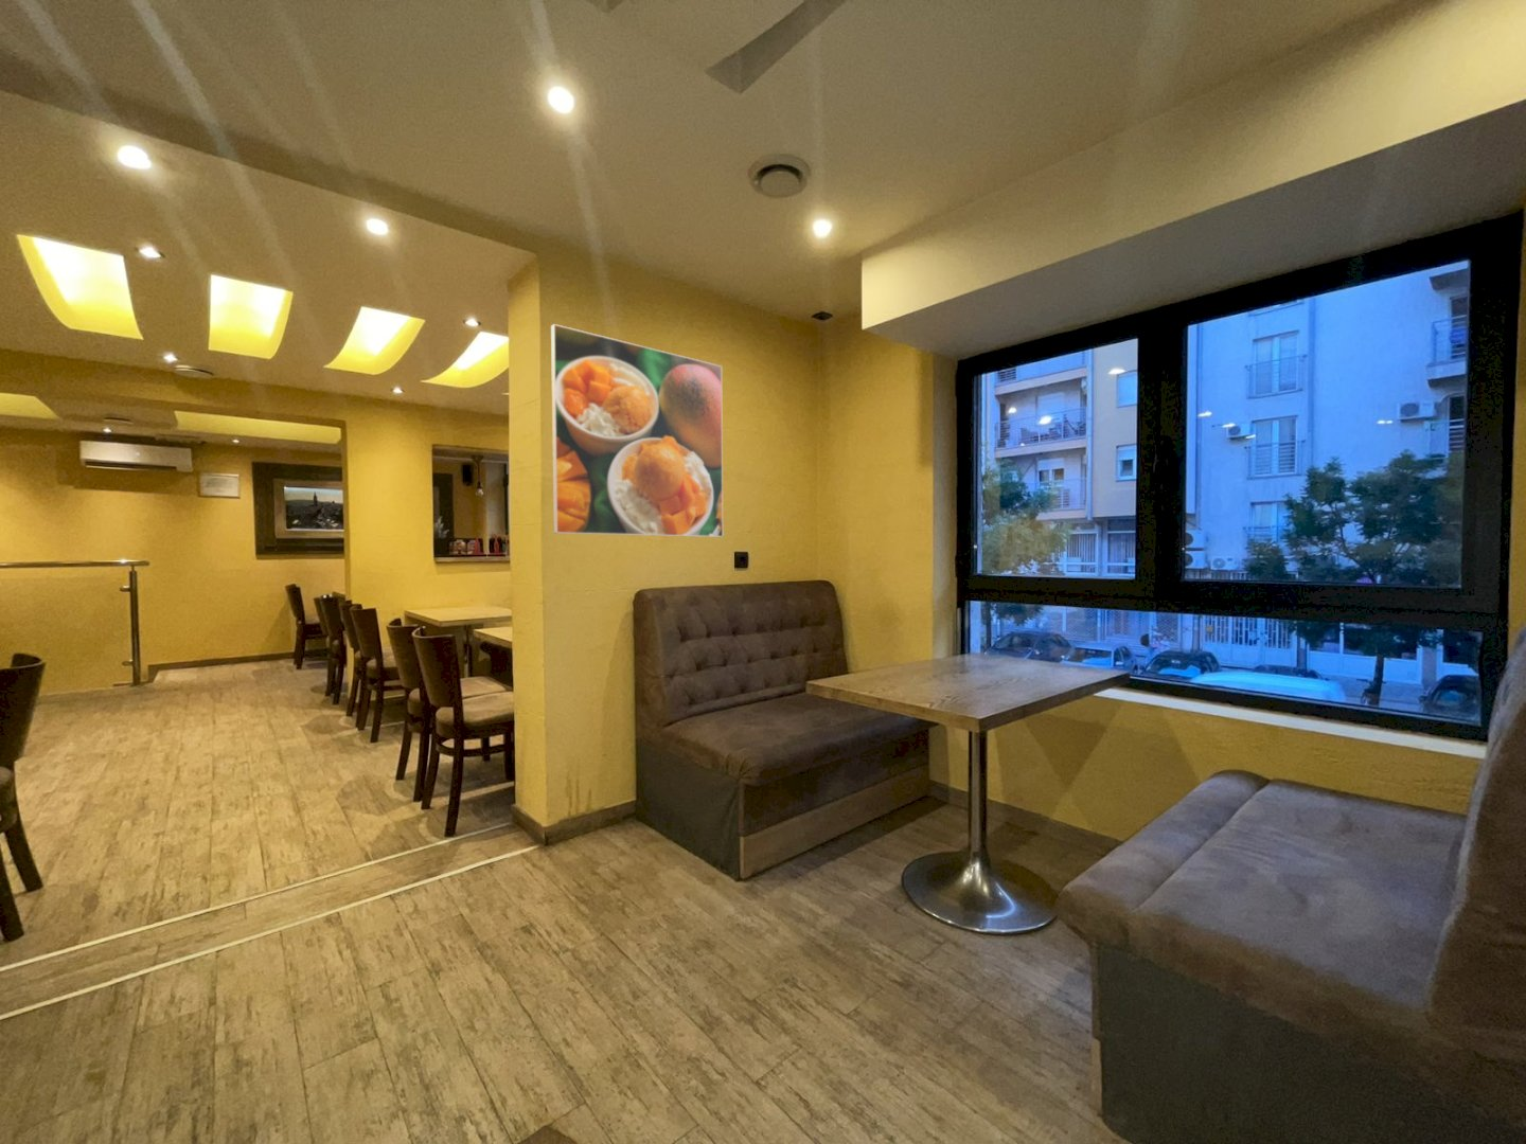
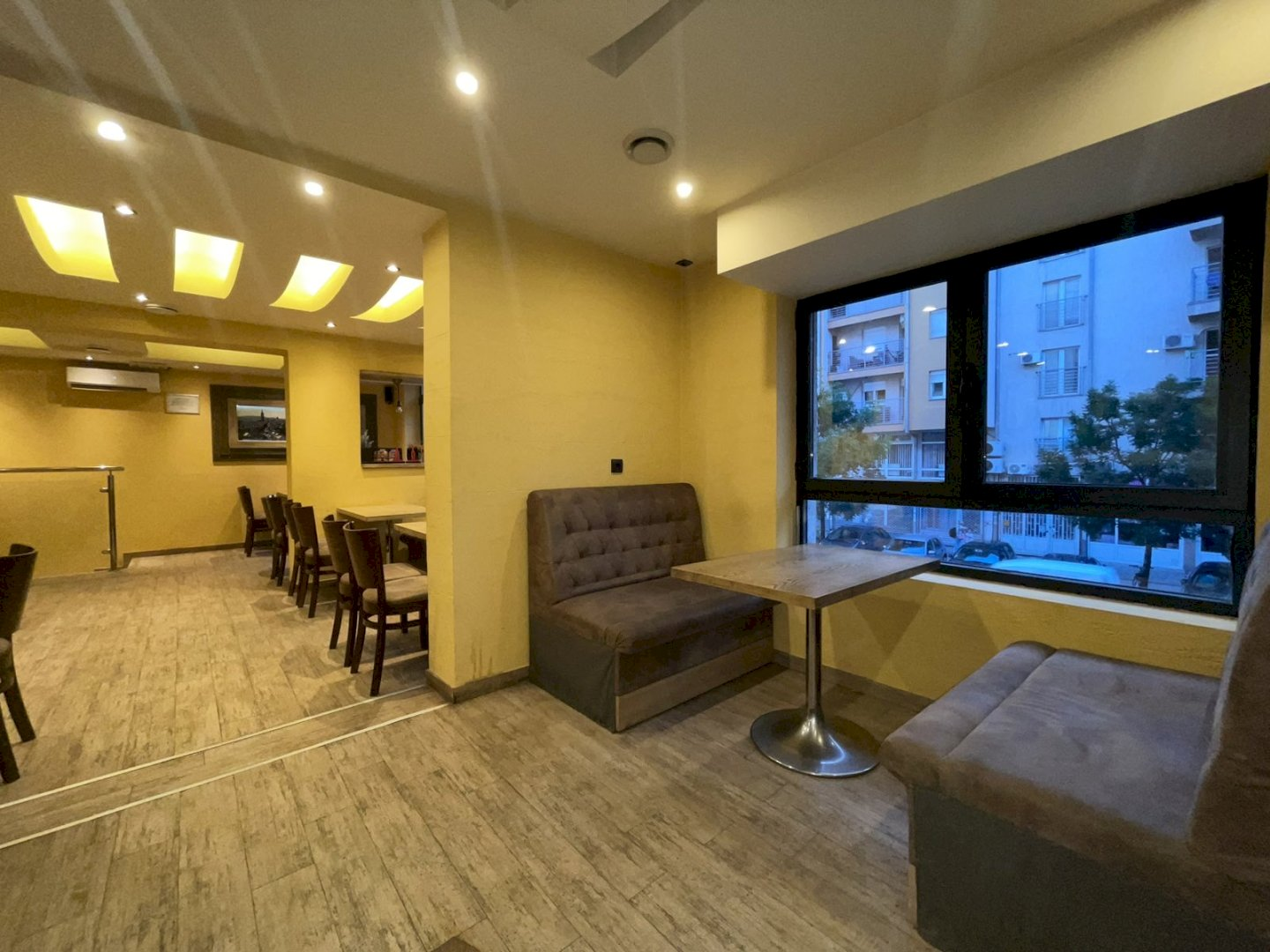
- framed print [550,323,723,538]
